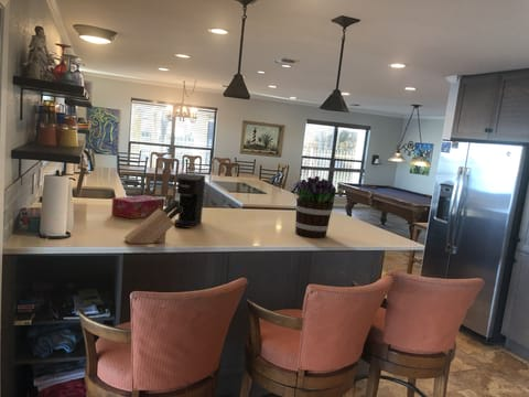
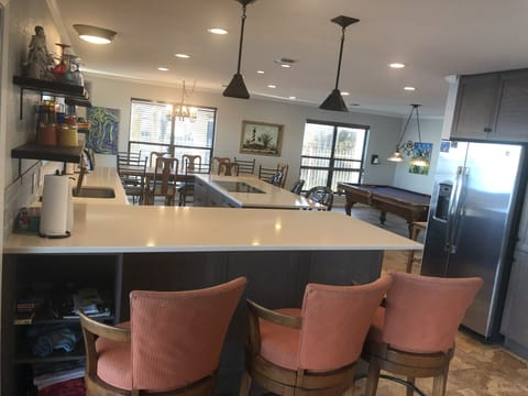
- knife block [123,198,182,245]
- bouquet [294,175,337,239]
- tissue box [110,194,165,219]
- coffee maker [173,172,206,229]
